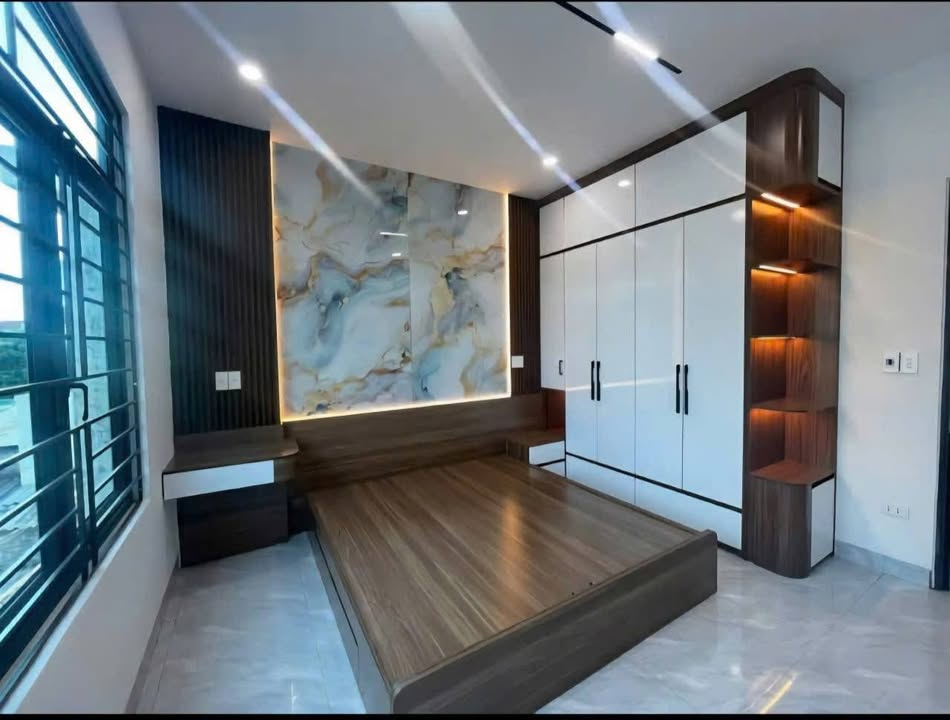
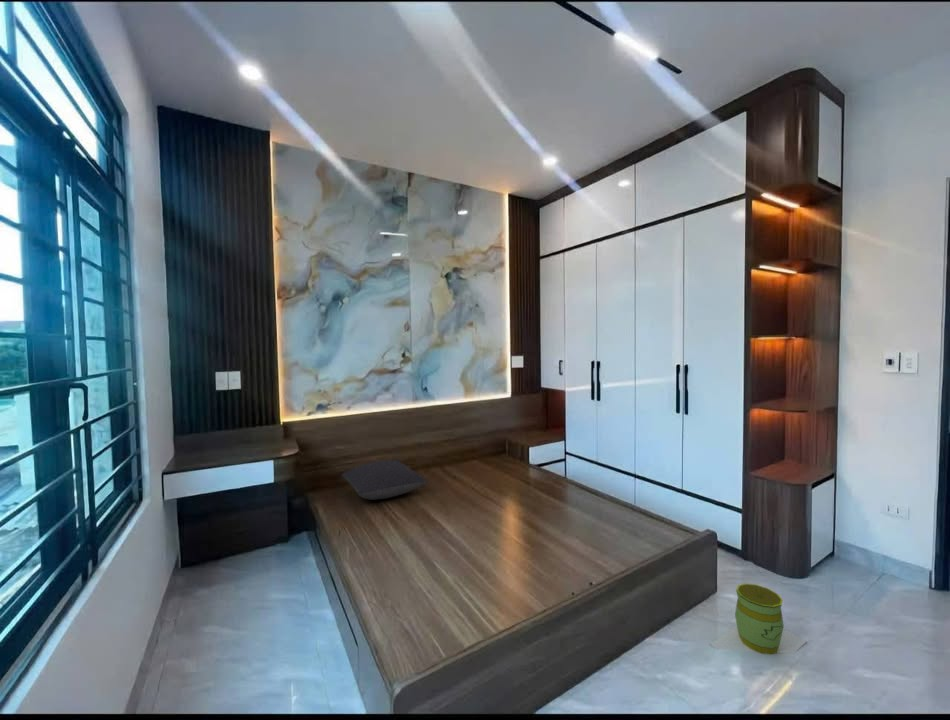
+ pillow [340,459,430,501]
+ trash can [709,582,808,655]
